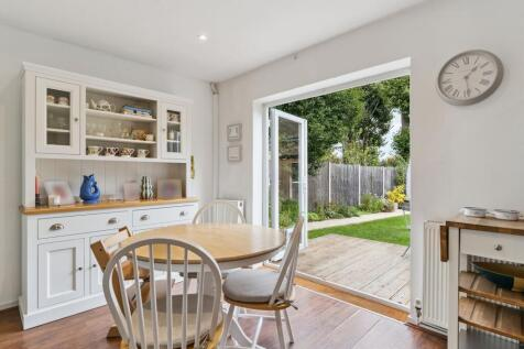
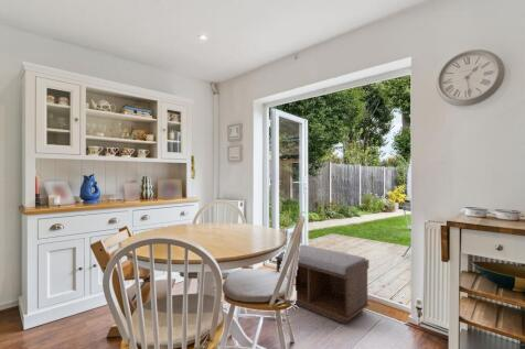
+ bench [274,243,371,325]
